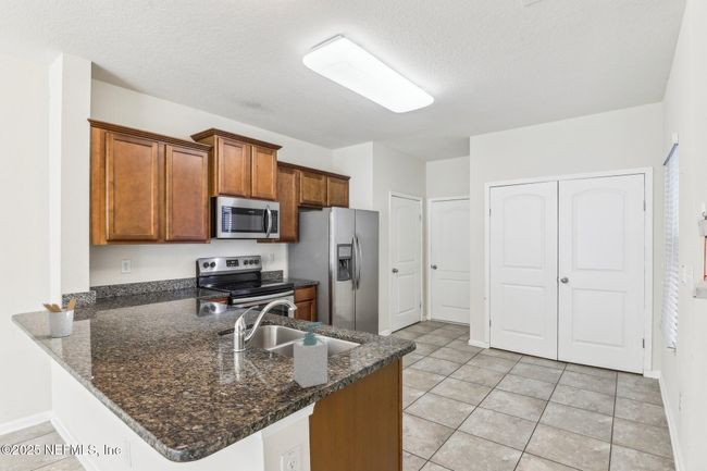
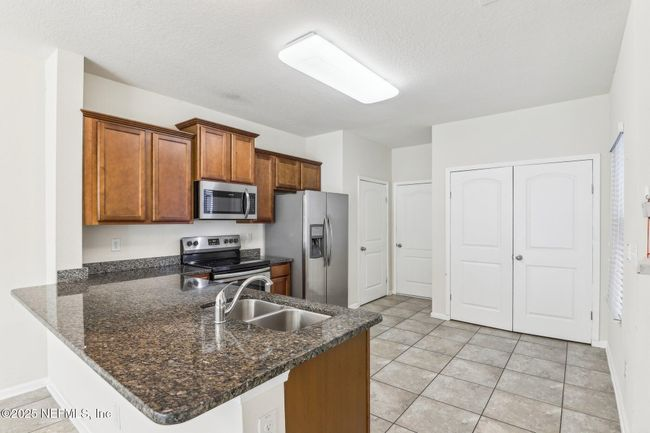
- soap bottle [293,321,328,389]
- utensil holder [41,298,77,338]
